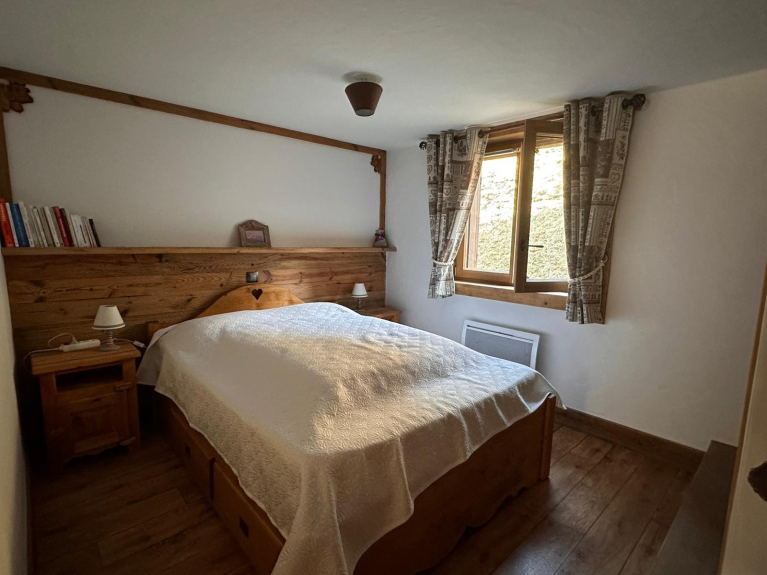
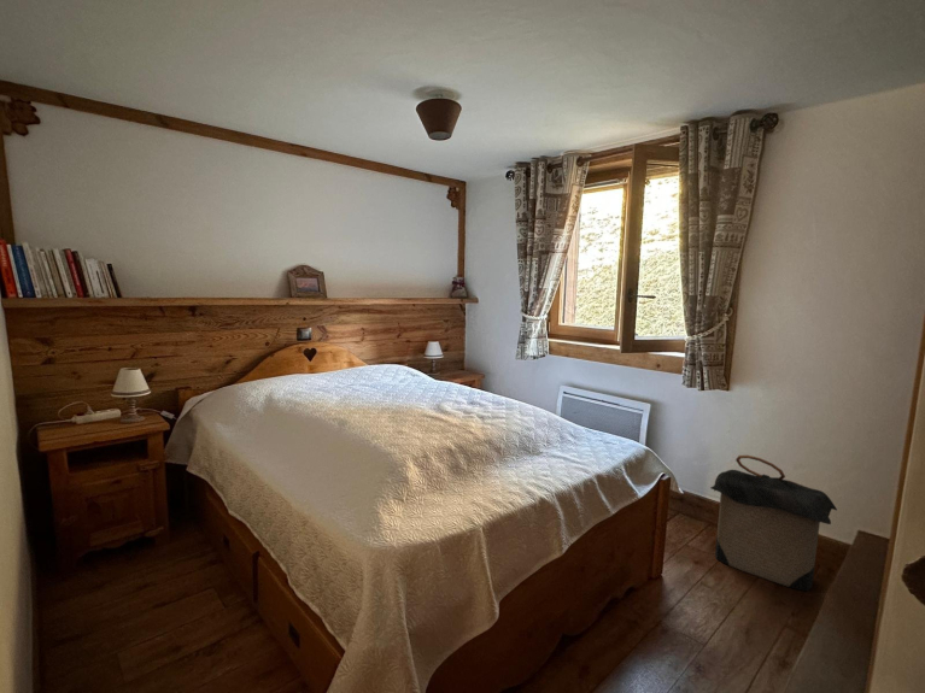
+ laundry hamper [709,454,838,592]
